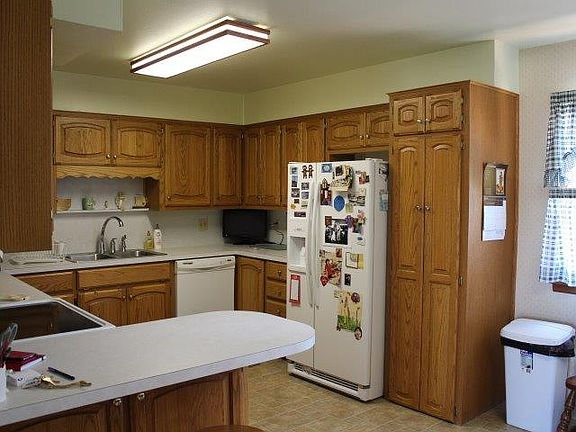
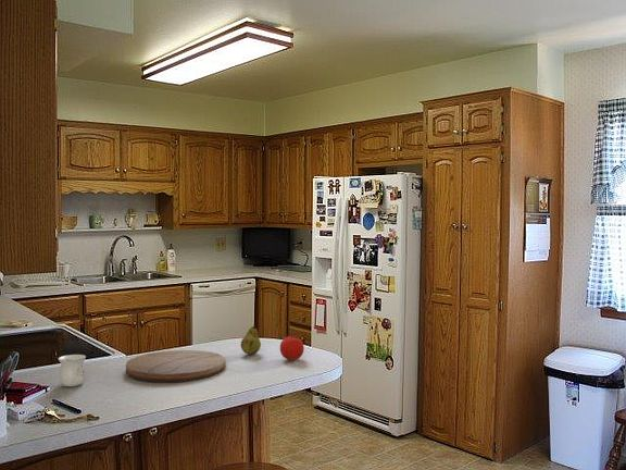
+ fruit [279,332,305,361]
+ mug [58,354,87,387]
+ cutting board [125,349,227,383]
+ fruit [240,324,262,356]
